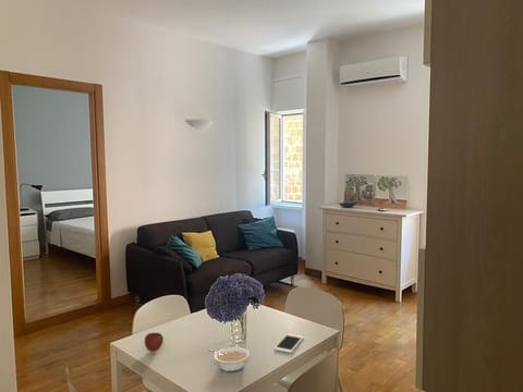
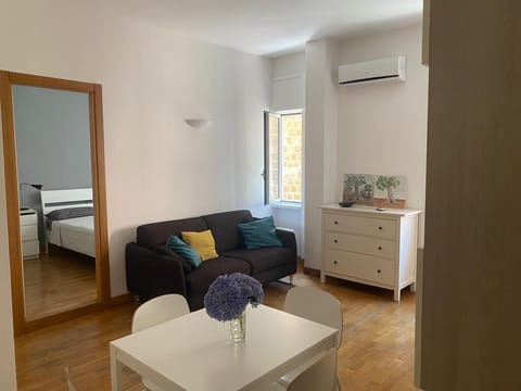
- cell phone [273,332,305,354]
- legume [207,346,251,373]
- fruit [144,332,165,352]
